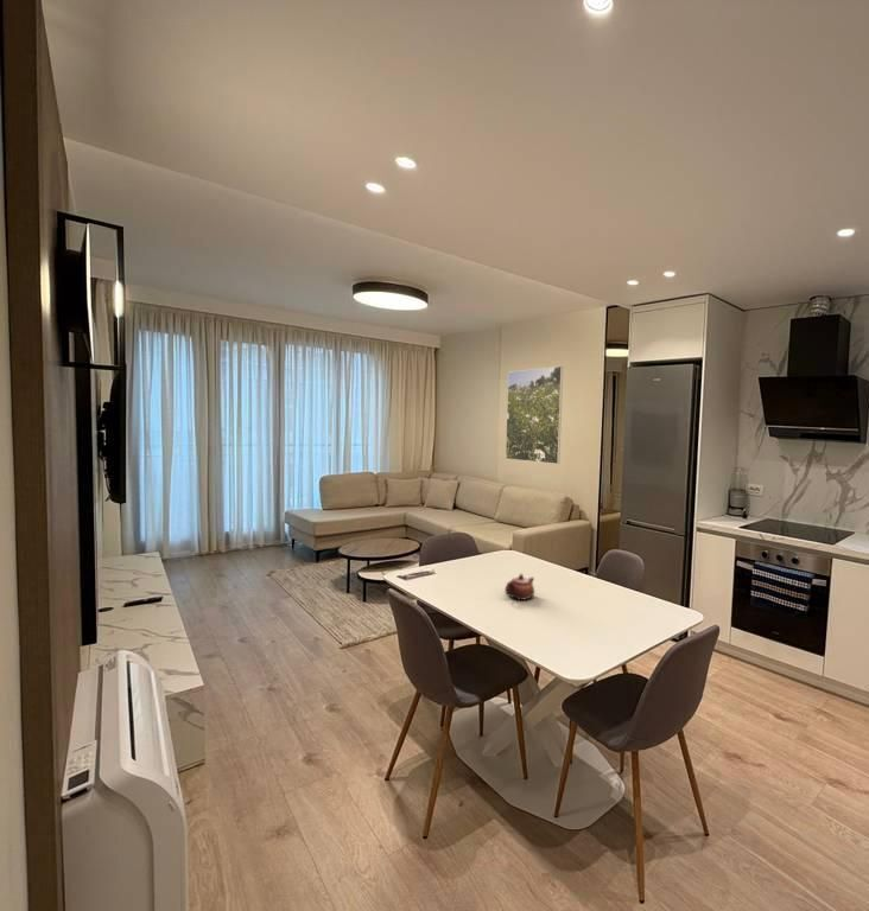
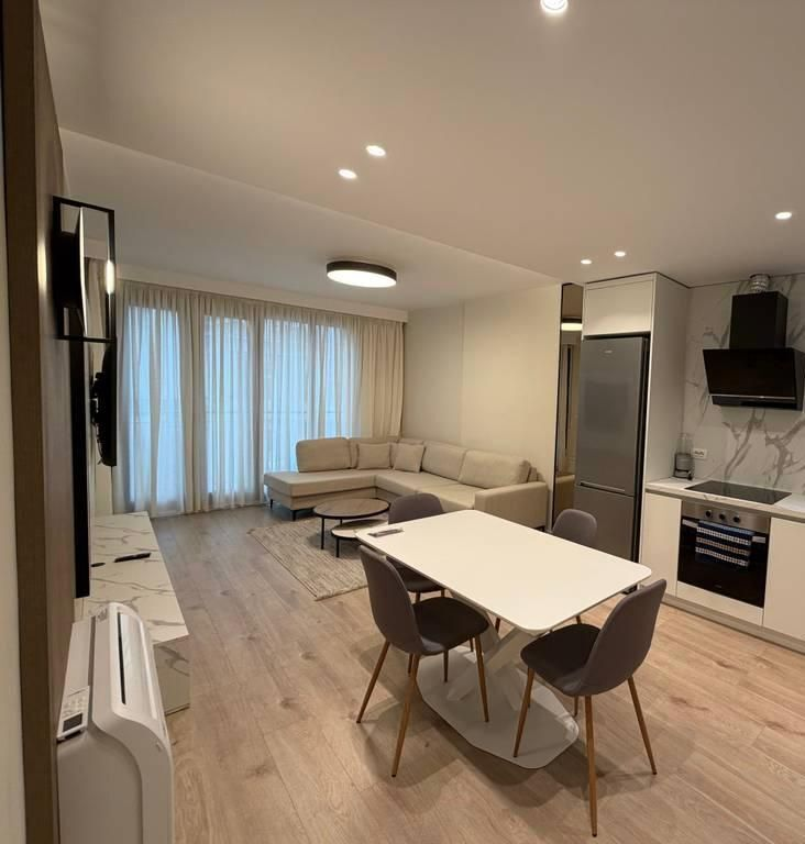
- teapot [503,573,535,601]
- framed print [505,365,564,465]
